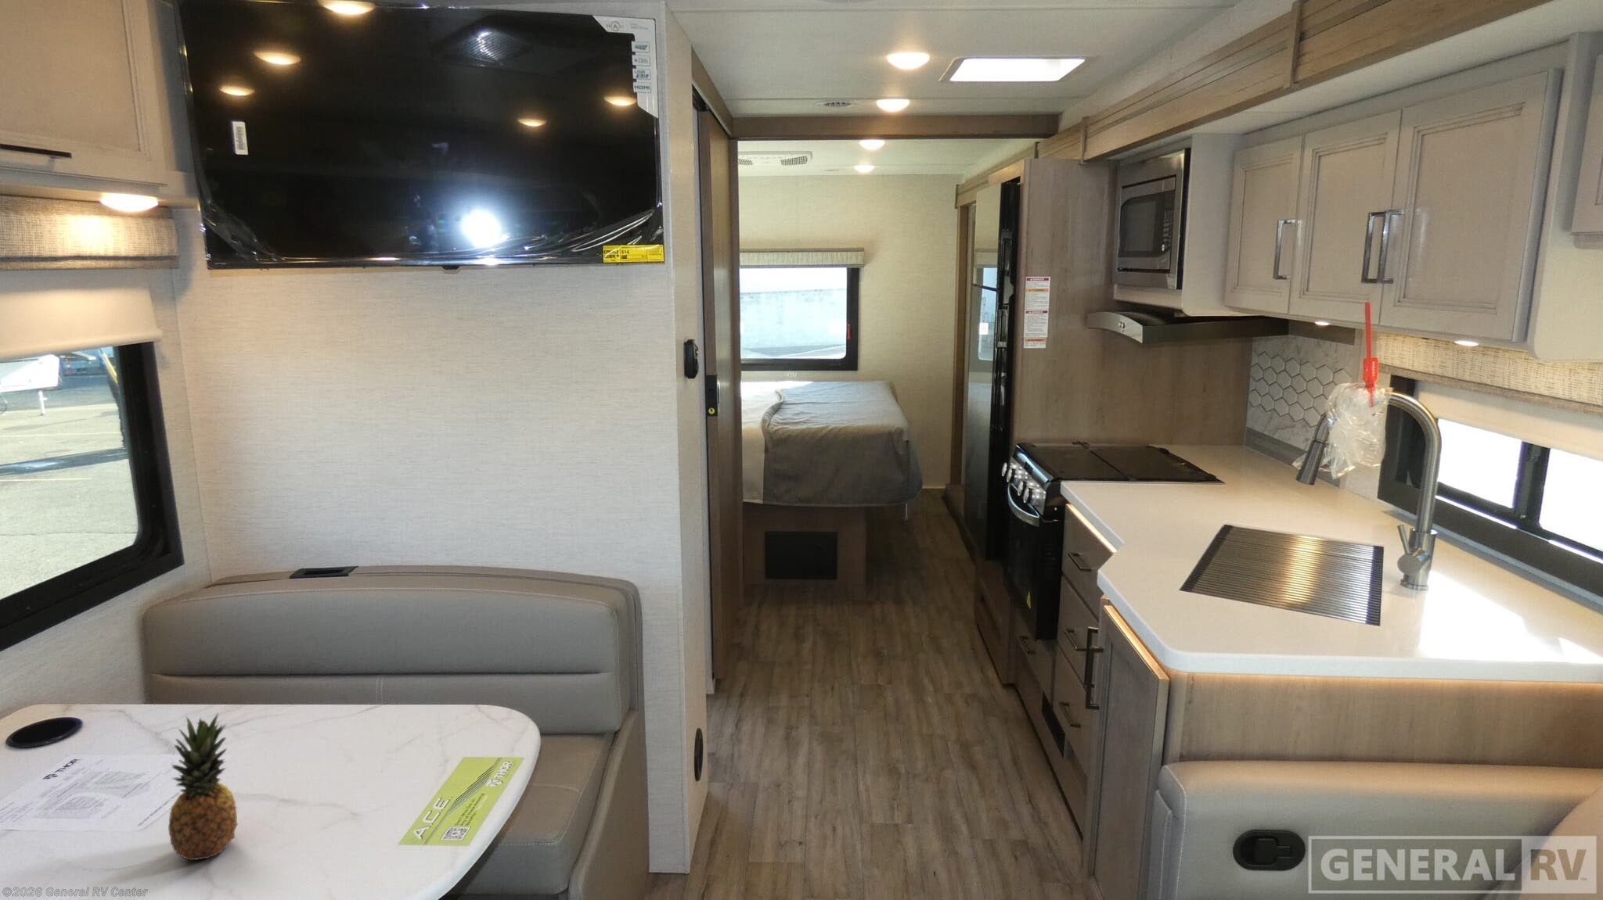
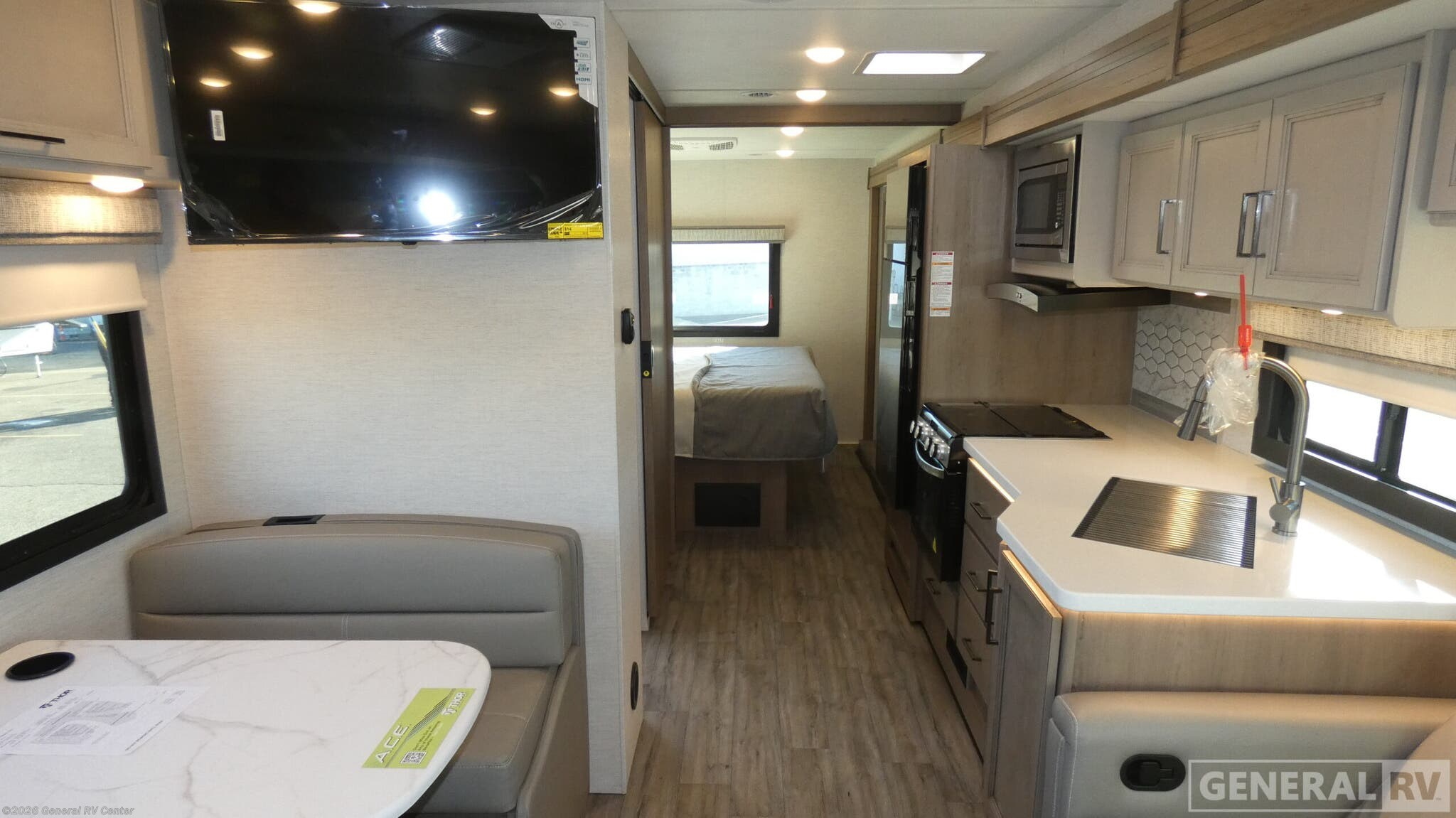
- fruit [167,712,239,860]
